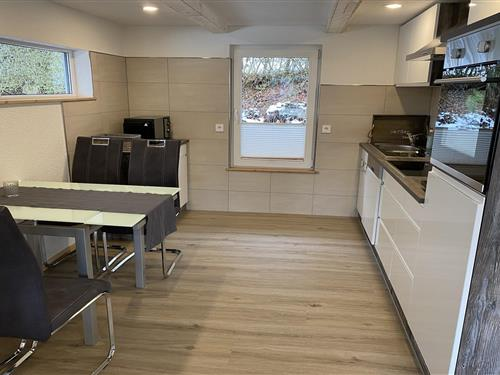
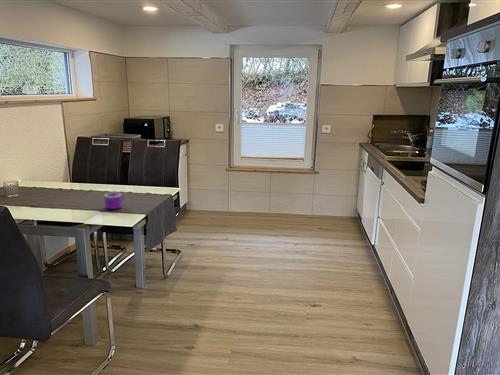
+ mug [103,192,125,210]
